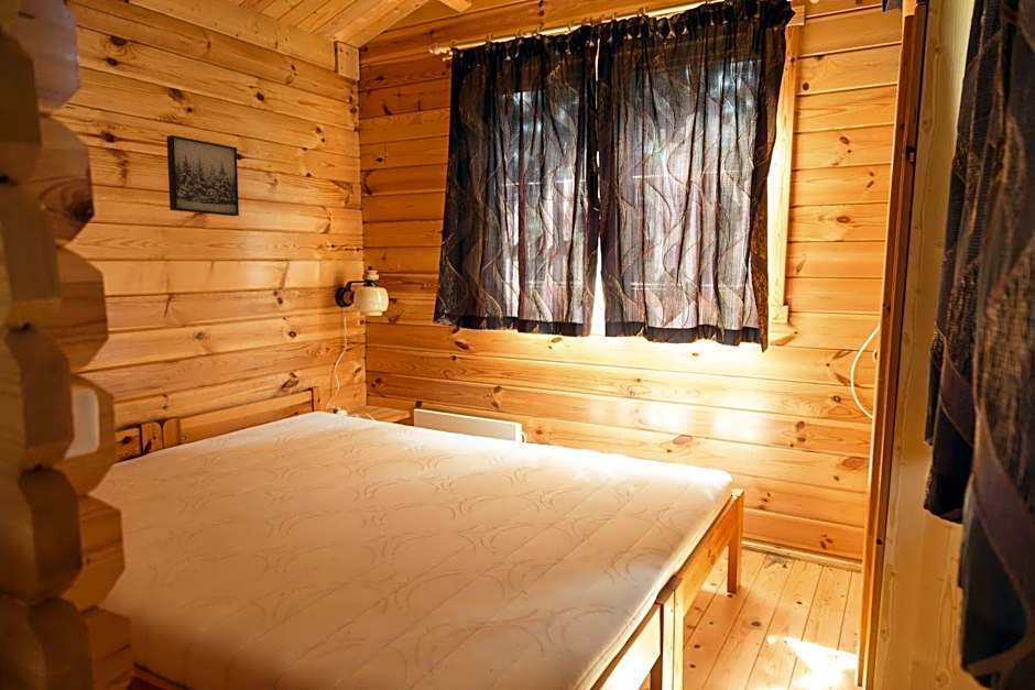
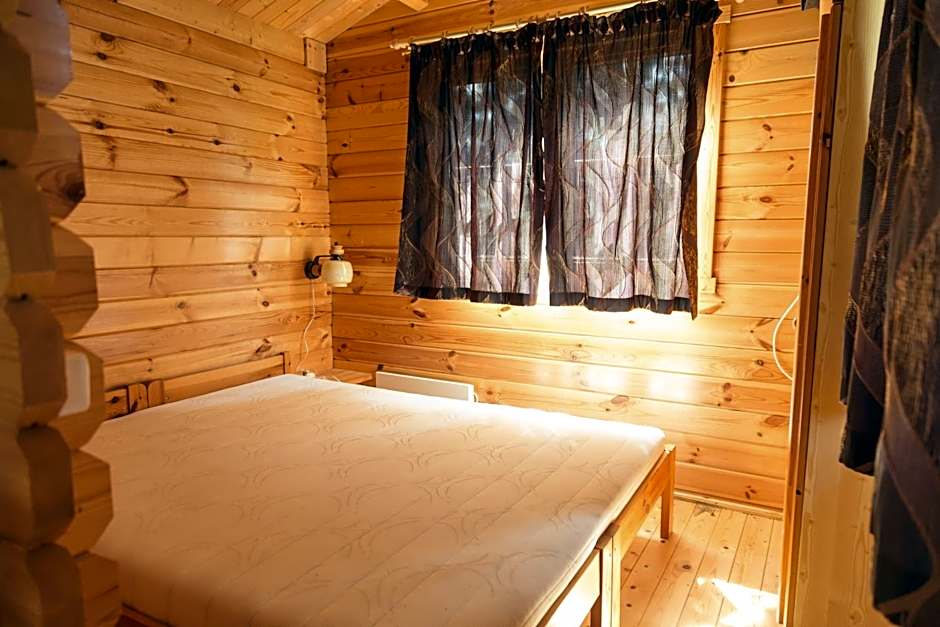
- wall art [165,134,240,217]
